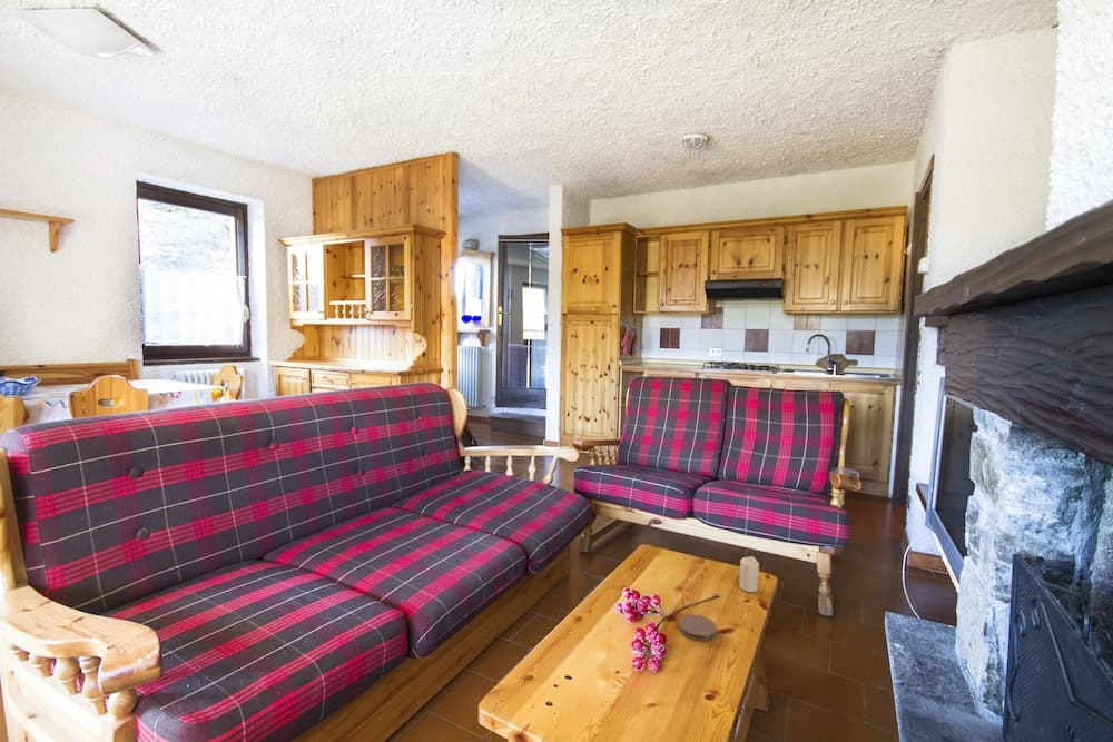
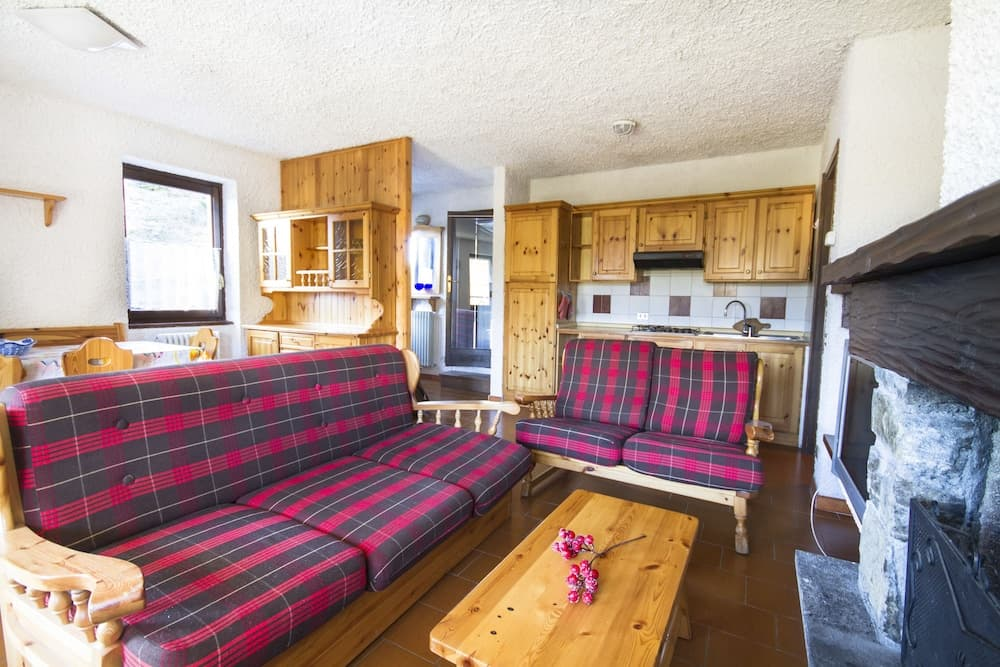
- coaster [678,613,718,642]
- candle [738,555,760,593]
